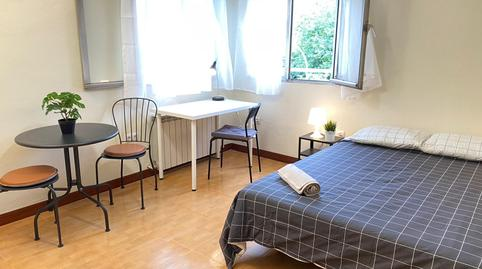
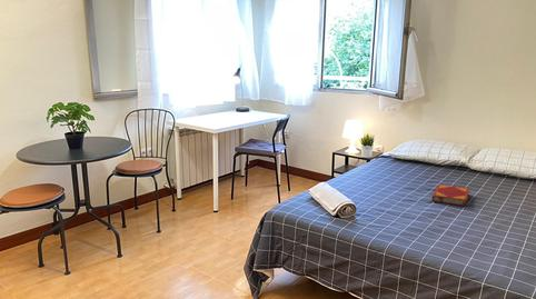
+ hardback book [431,183,470,208]
